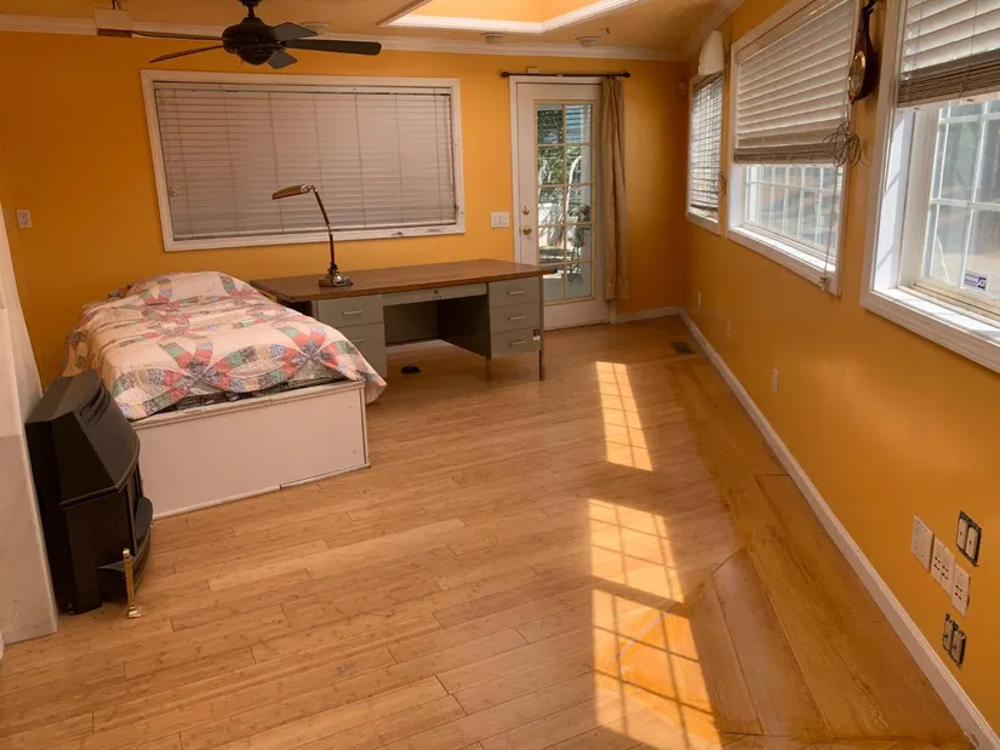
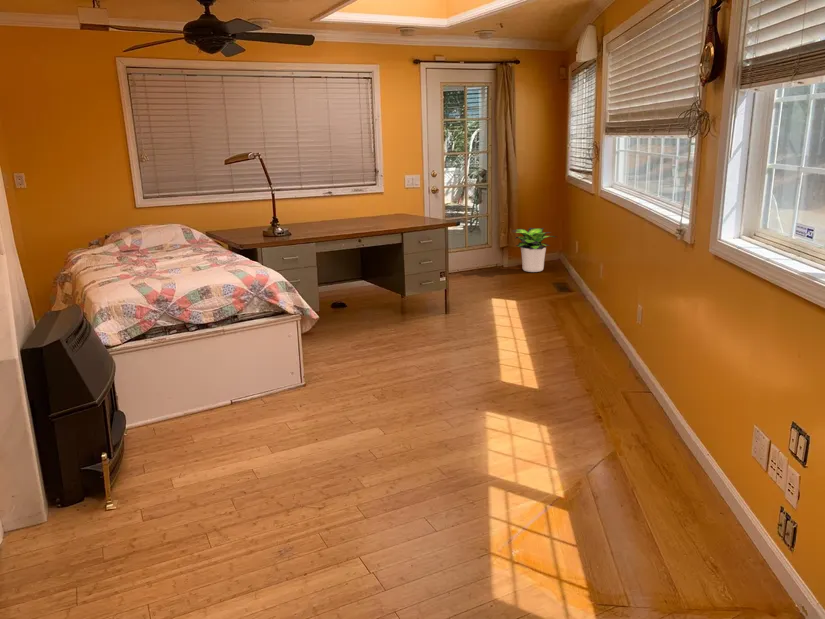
+ potted plant [511,227,557,273]
